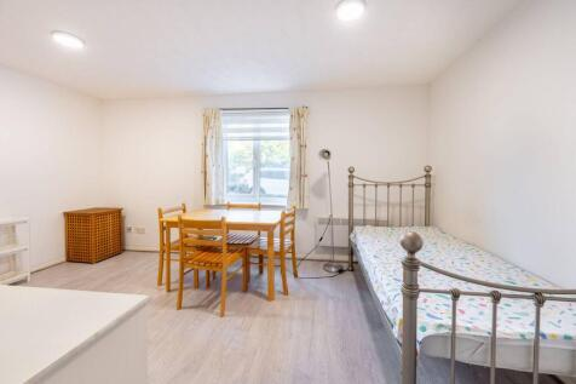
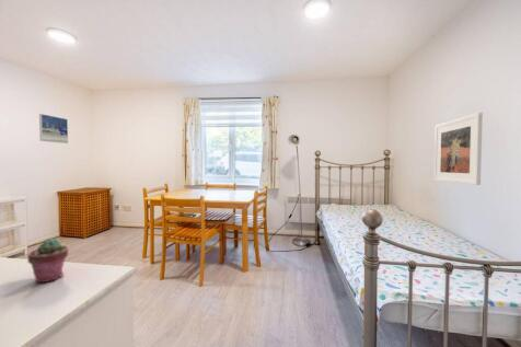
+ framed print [38,113,69,144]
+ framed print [433,112,484,186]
+ potted succulent [26,236,70,284]
